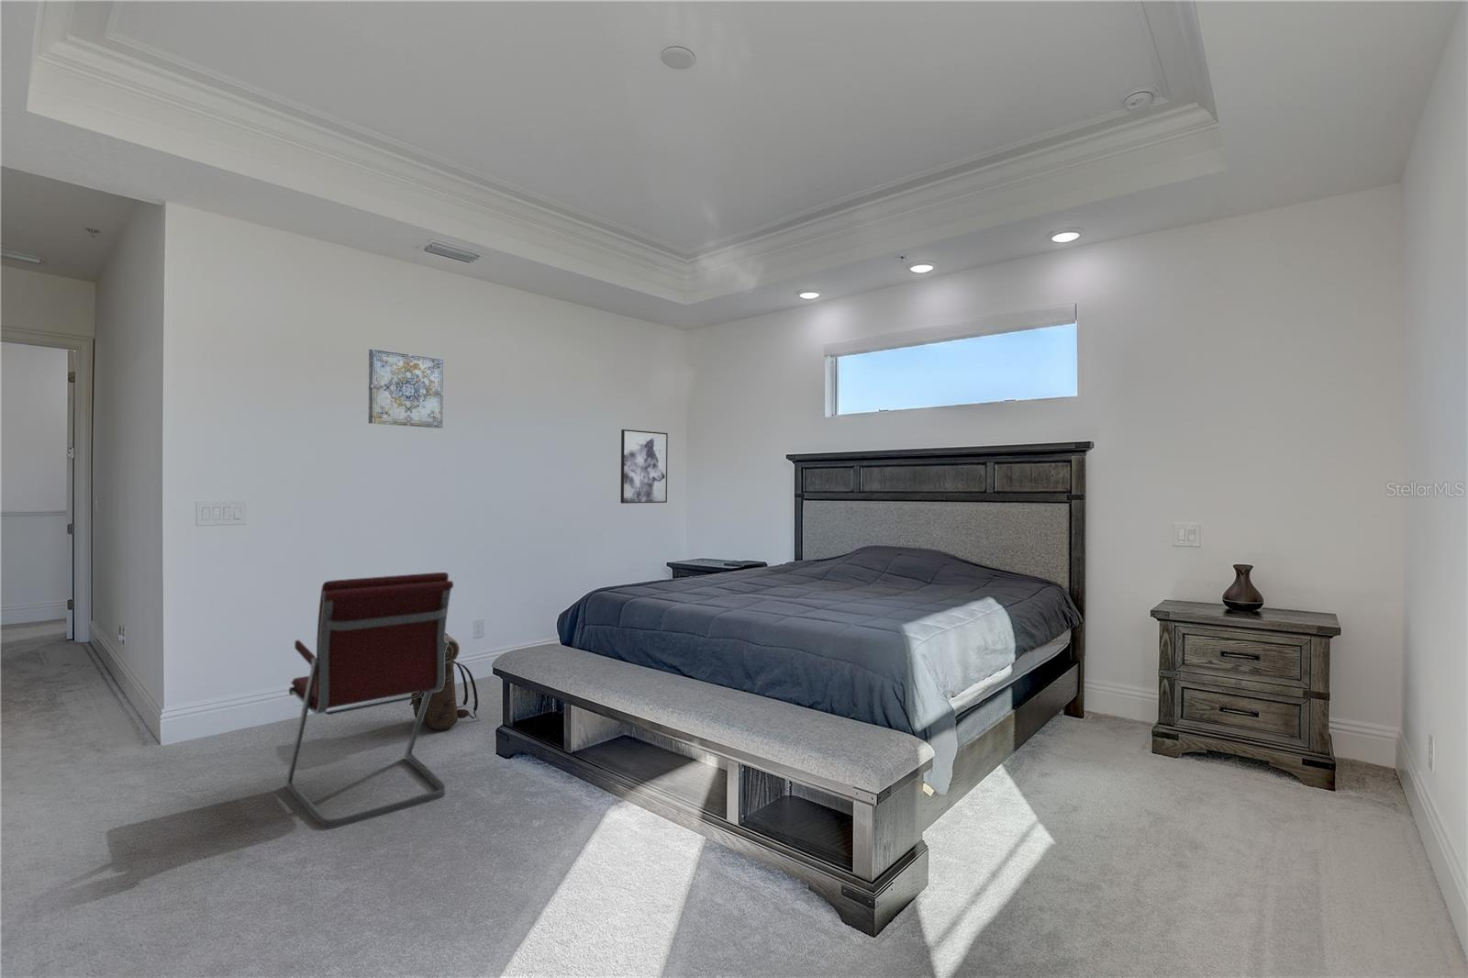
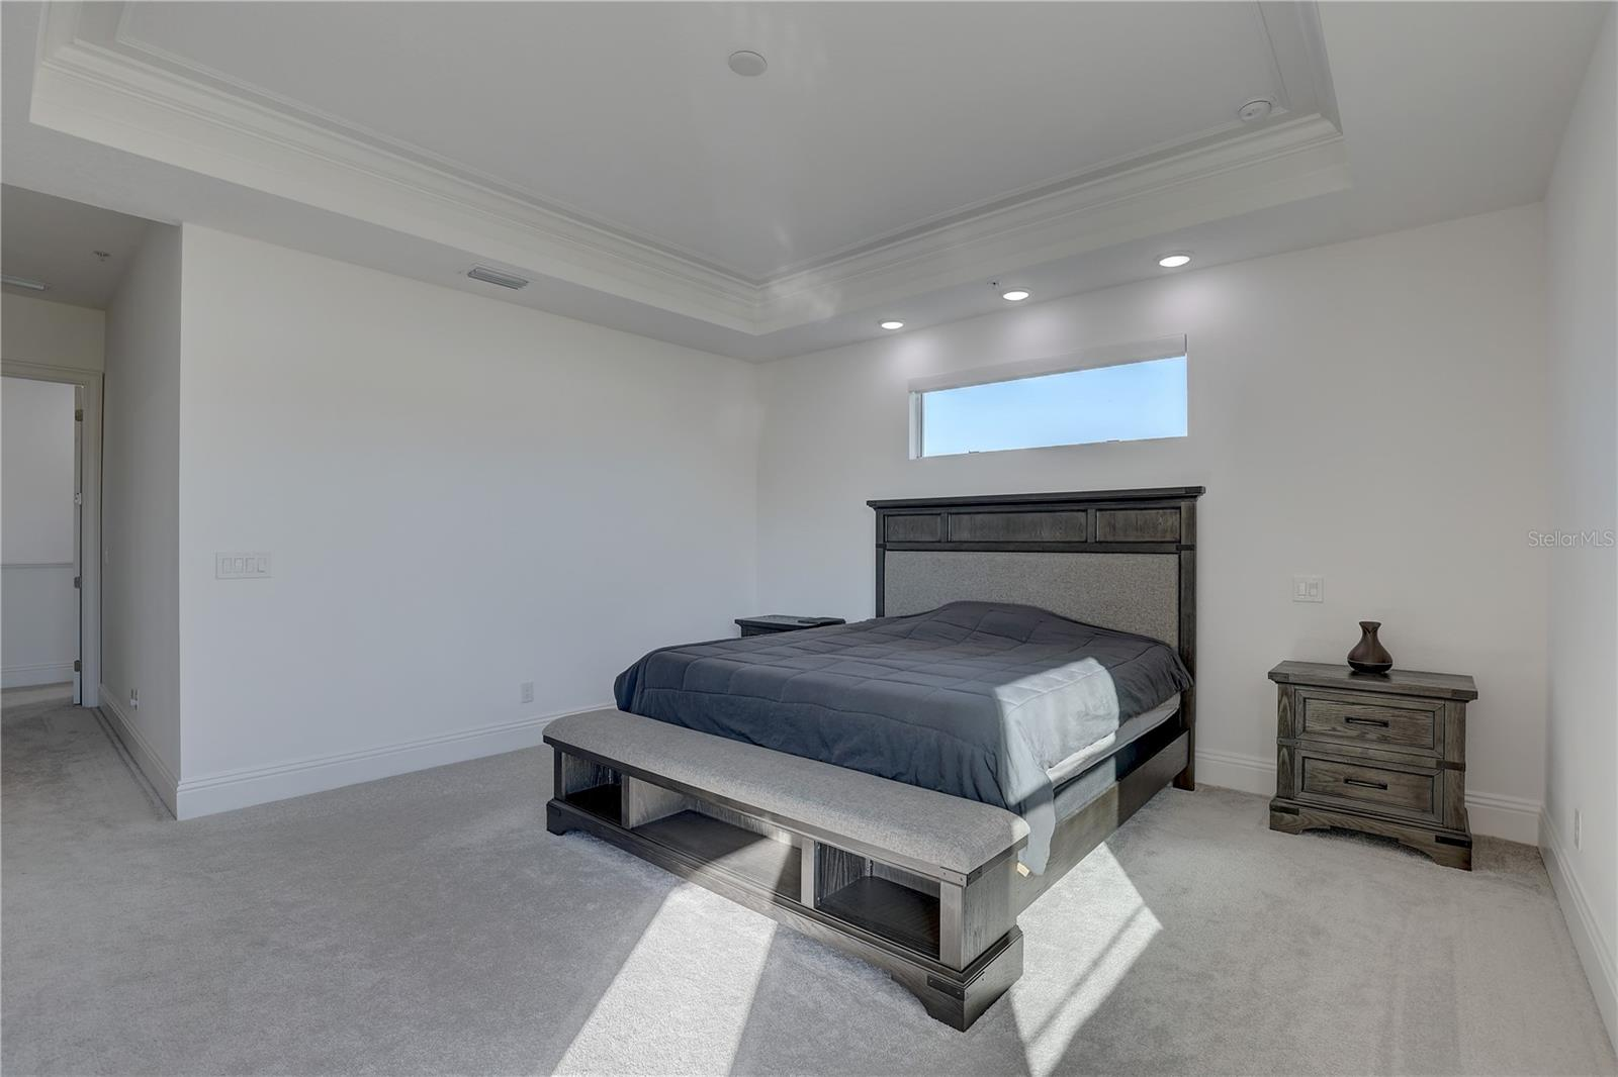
- backpack [409,632,481,730]
- wall art [368,348,444,429]
- wall art [619,429,669,504]
- office chair [285,572,454,828]
